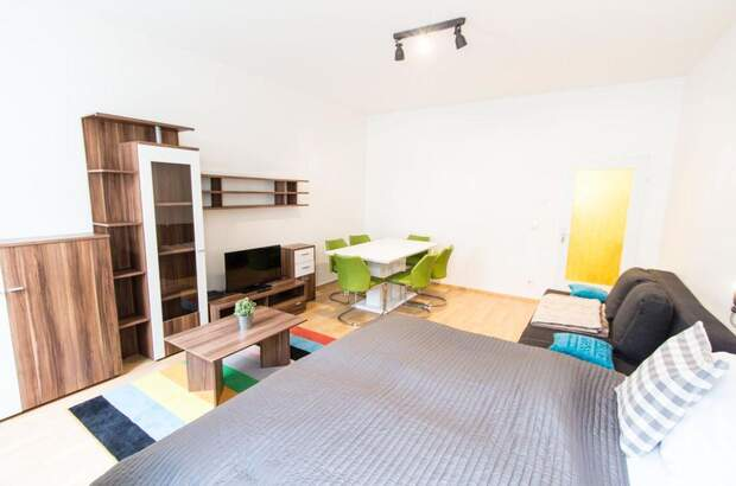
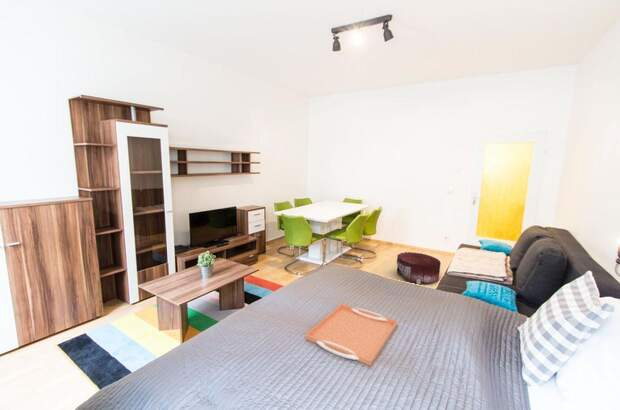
+ serving tray [304,303,398,367]
+ pouf [396,251,442,285]
